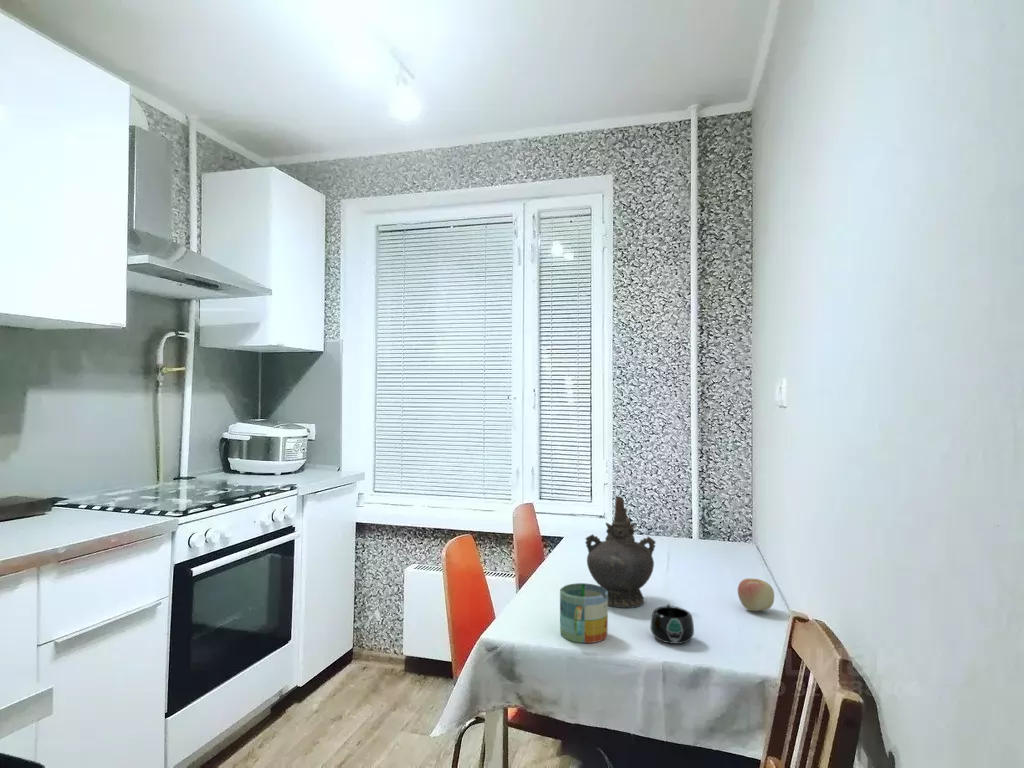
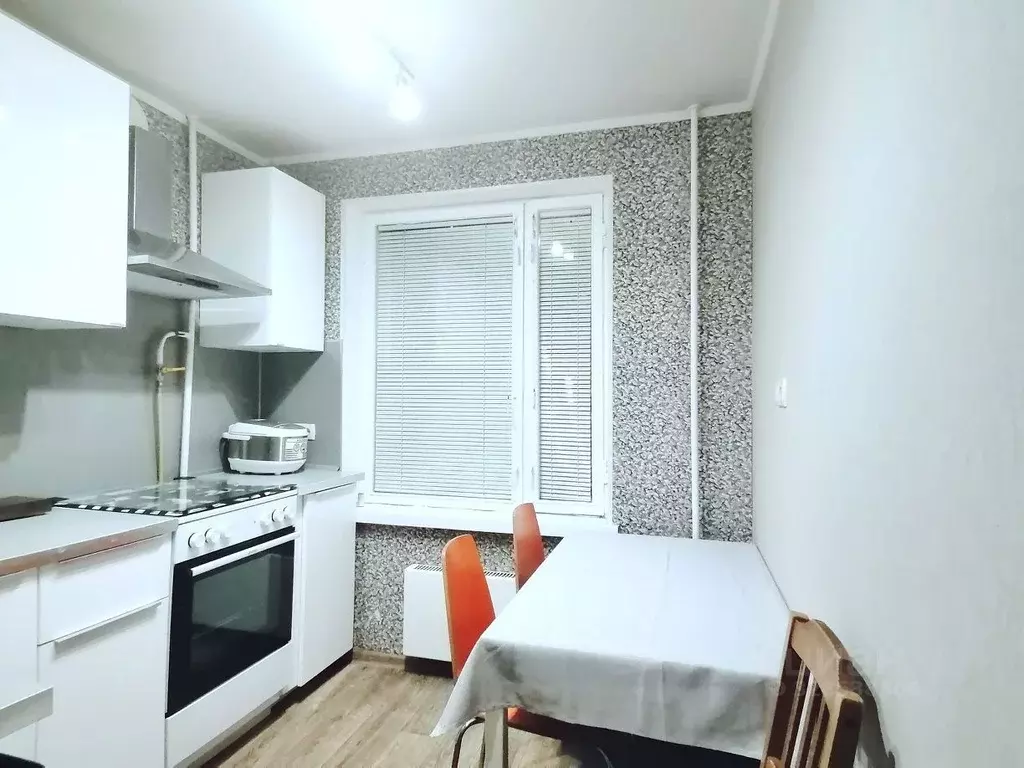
- mug [650,603,695,645]
- apple [737,577,775,612]
- ceremonial vessel [584,496,657,609]
- mug [559,582,609,644]
